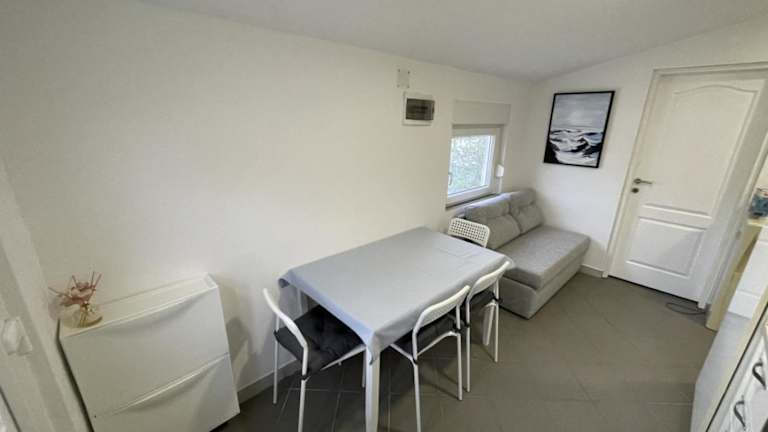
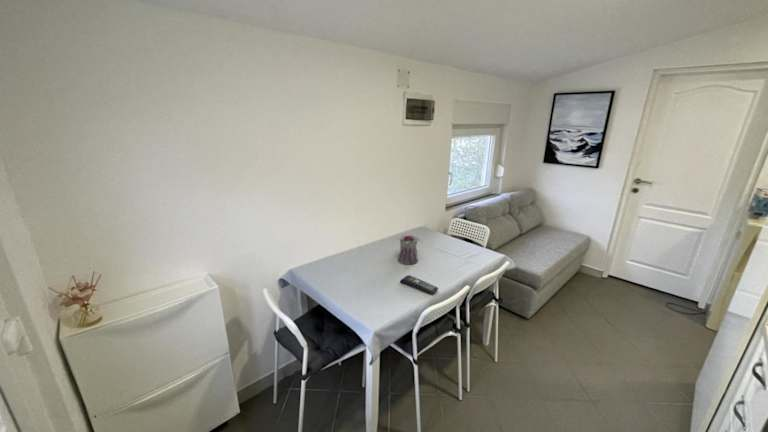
+ remote control [399,274,439,295]
+ teapot [395,234,422,266]
